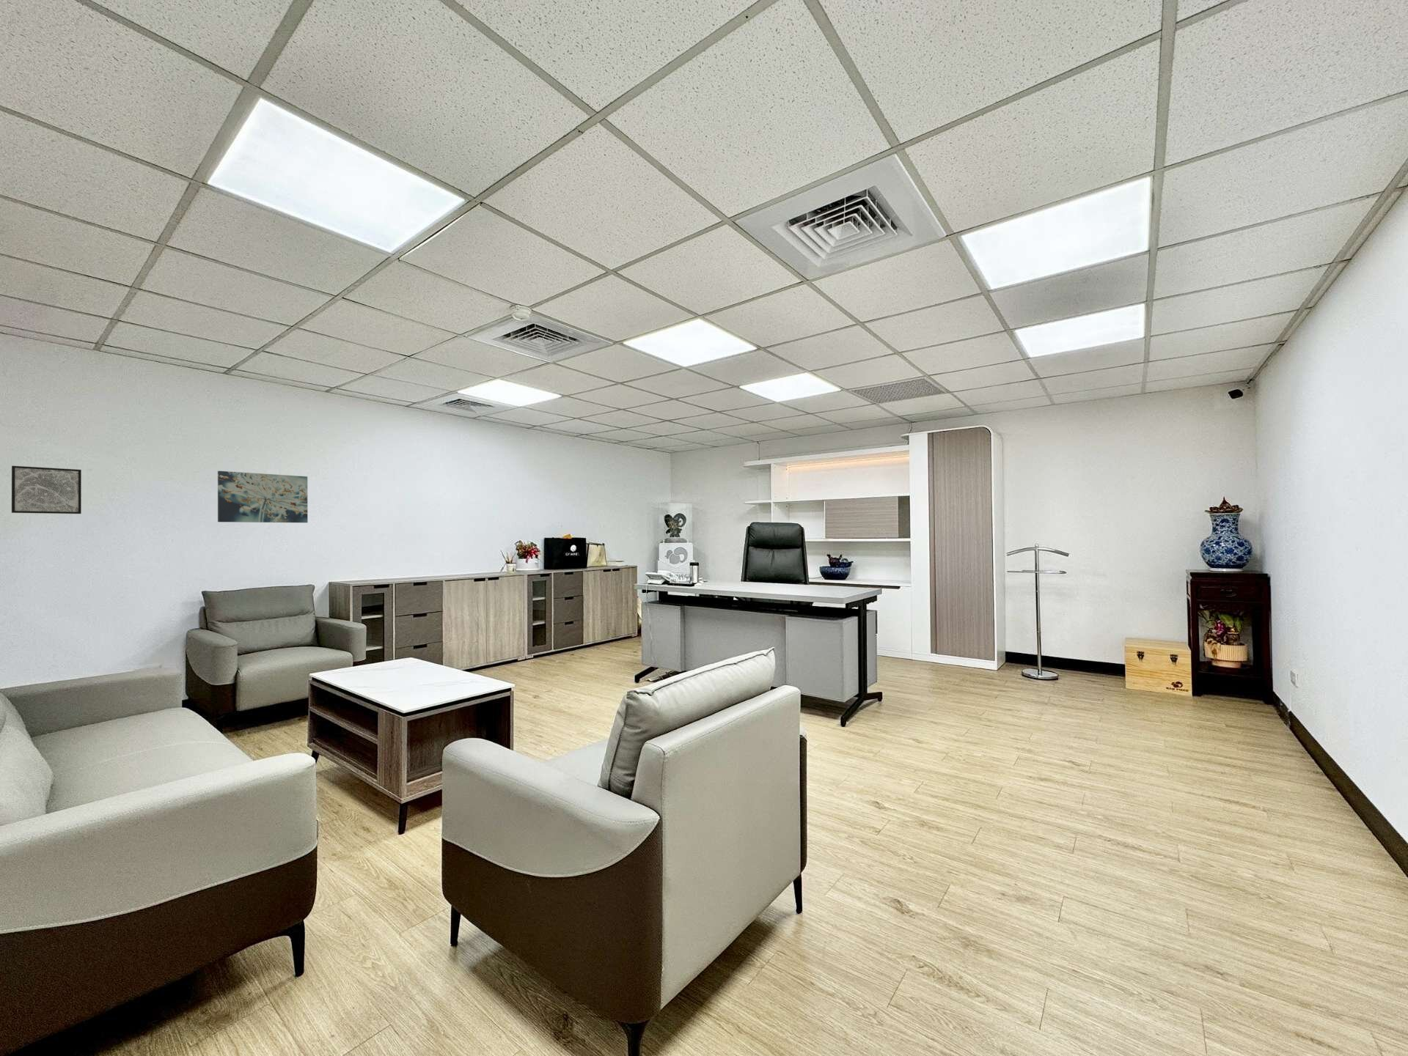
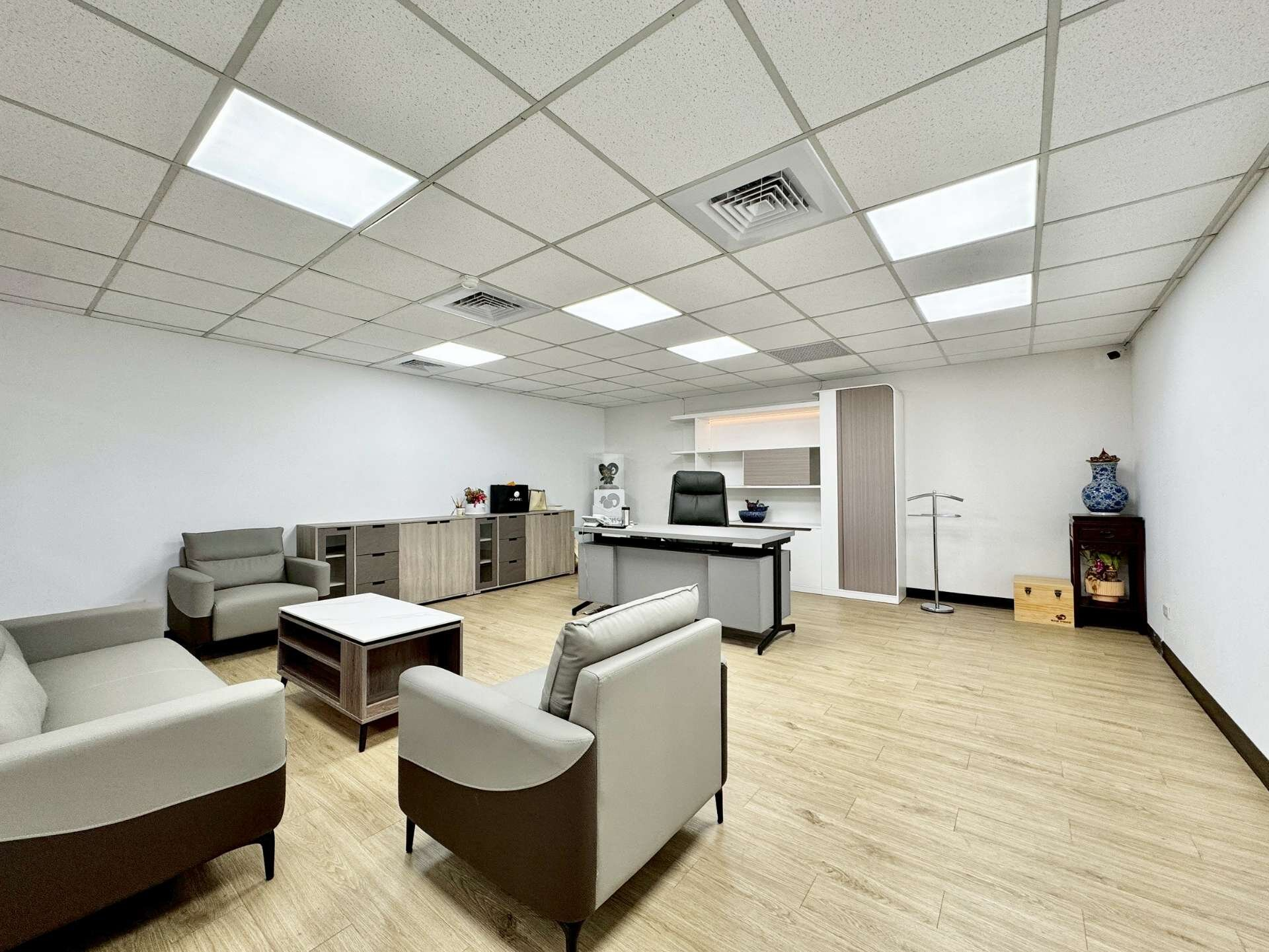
- wall art [11,466,82,515]
- wall art [217,470,308,524]
